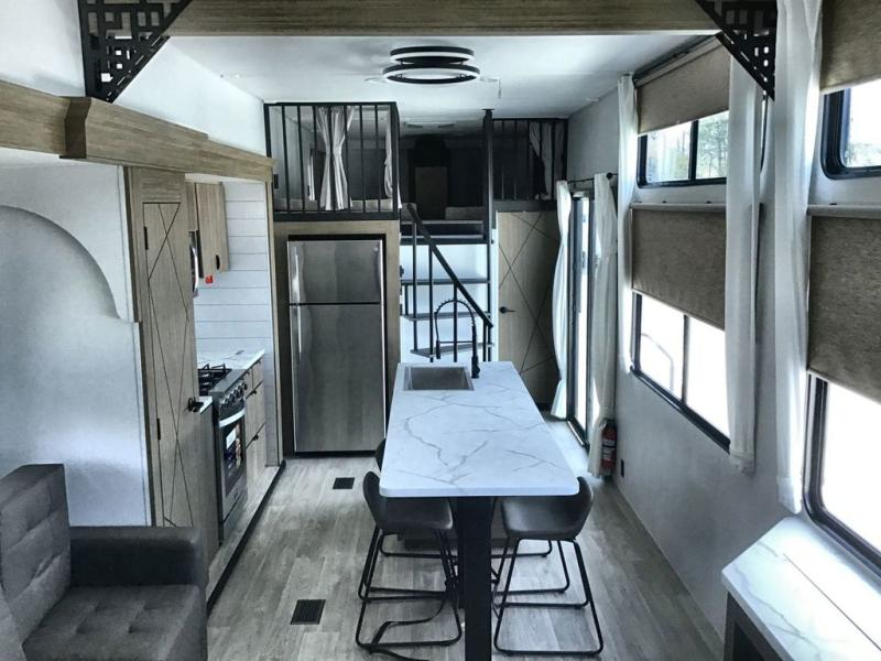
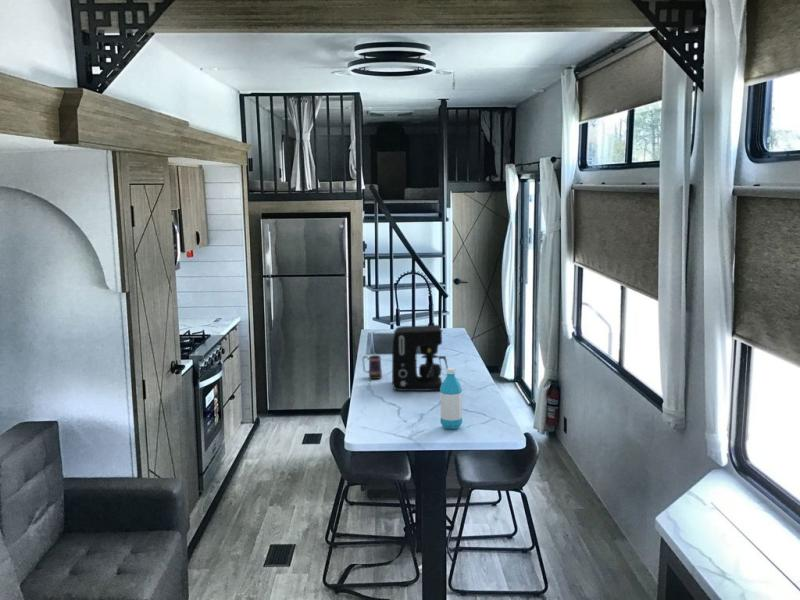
+ water bottle [439,367,463,430]
+ mug [361,354,383,380]
+ coffee maker [391,324,449,392]
